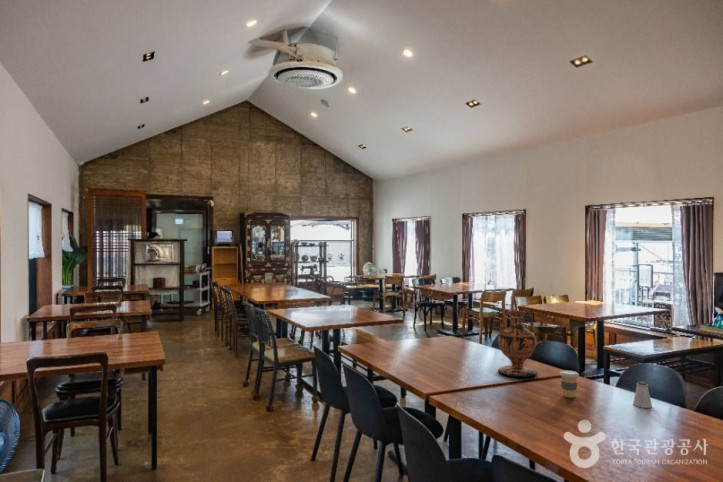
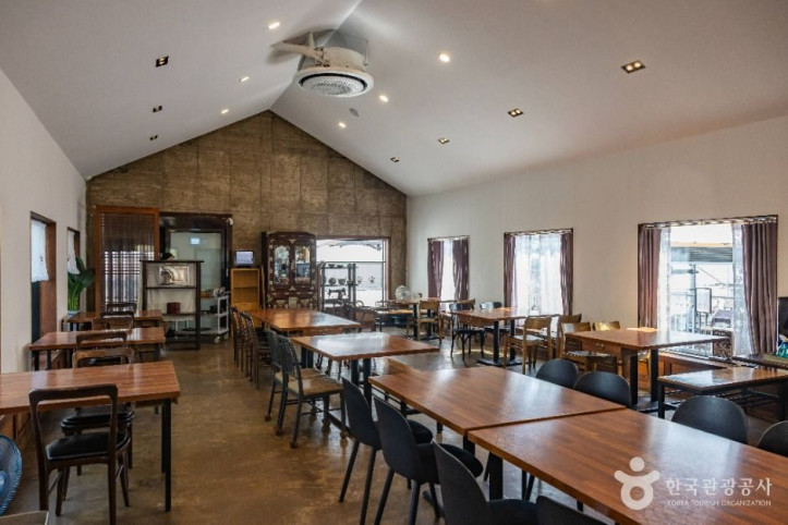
- saltshaker [632,380,653,409]
- vase [497,308,539,378]
- coffee cup [559,369,580,399]
